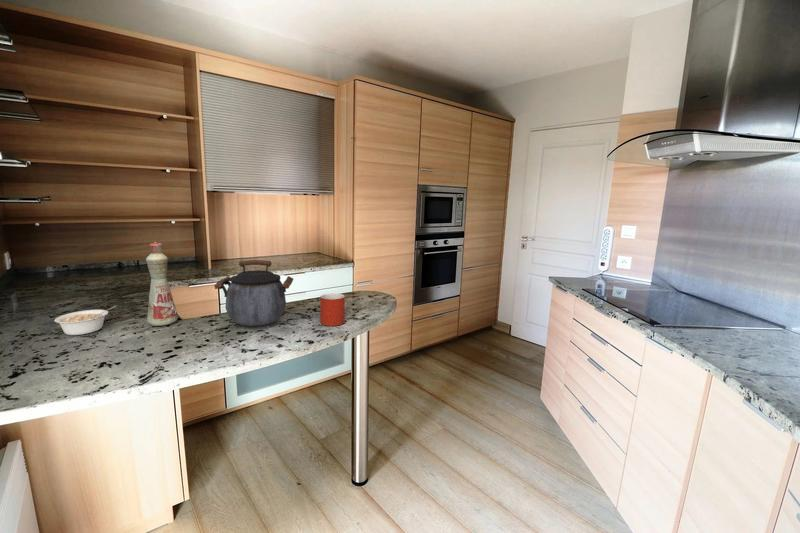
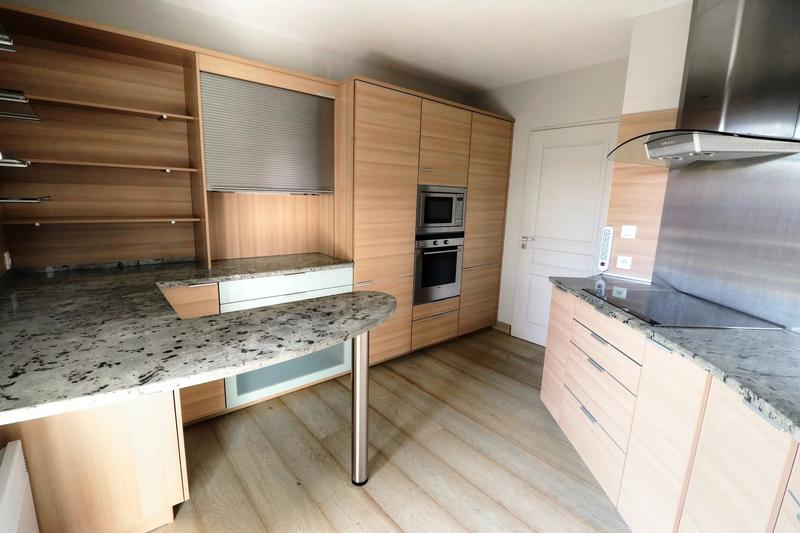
- kettle [213,259,294,327]
- mug [319,292,346,327]
- legume [54,305,117,336]
- bottle [145,241,179,327]
